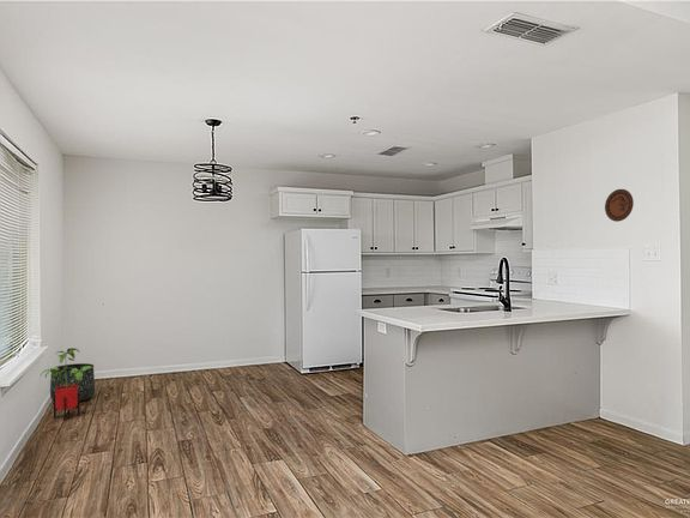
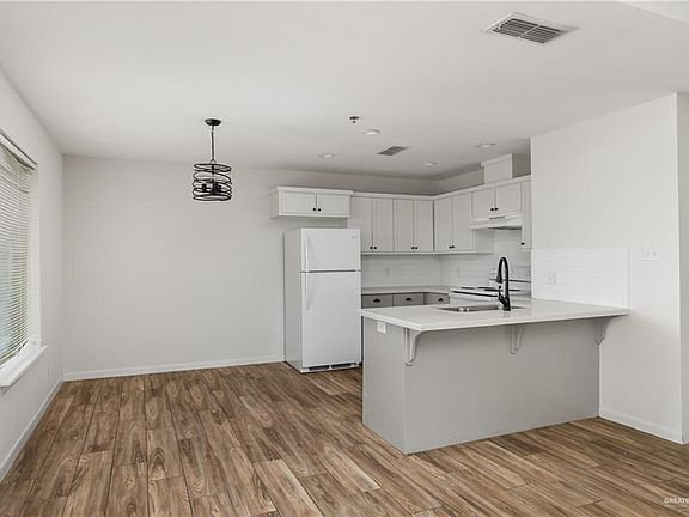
- house plant [40,347,92,421]
- basket [49,362,96,403]
- decorative plate [604,188,635,223]
